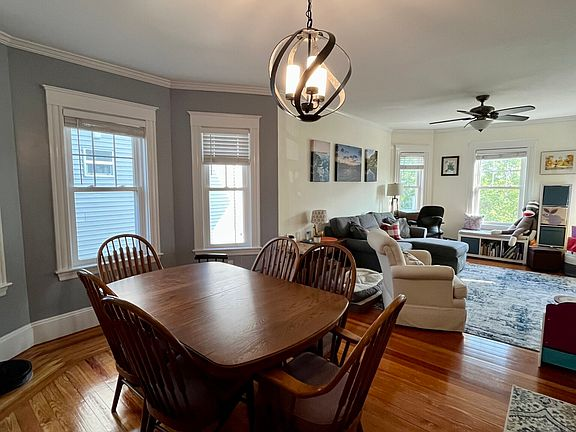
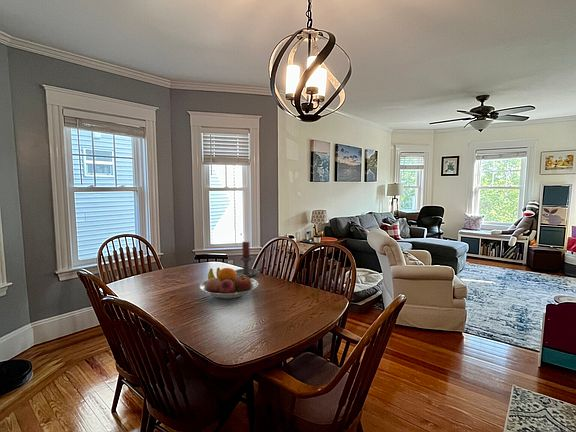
+ candle holder [235,240,261,278]
+ fruit bowl [199,267,259,300]
